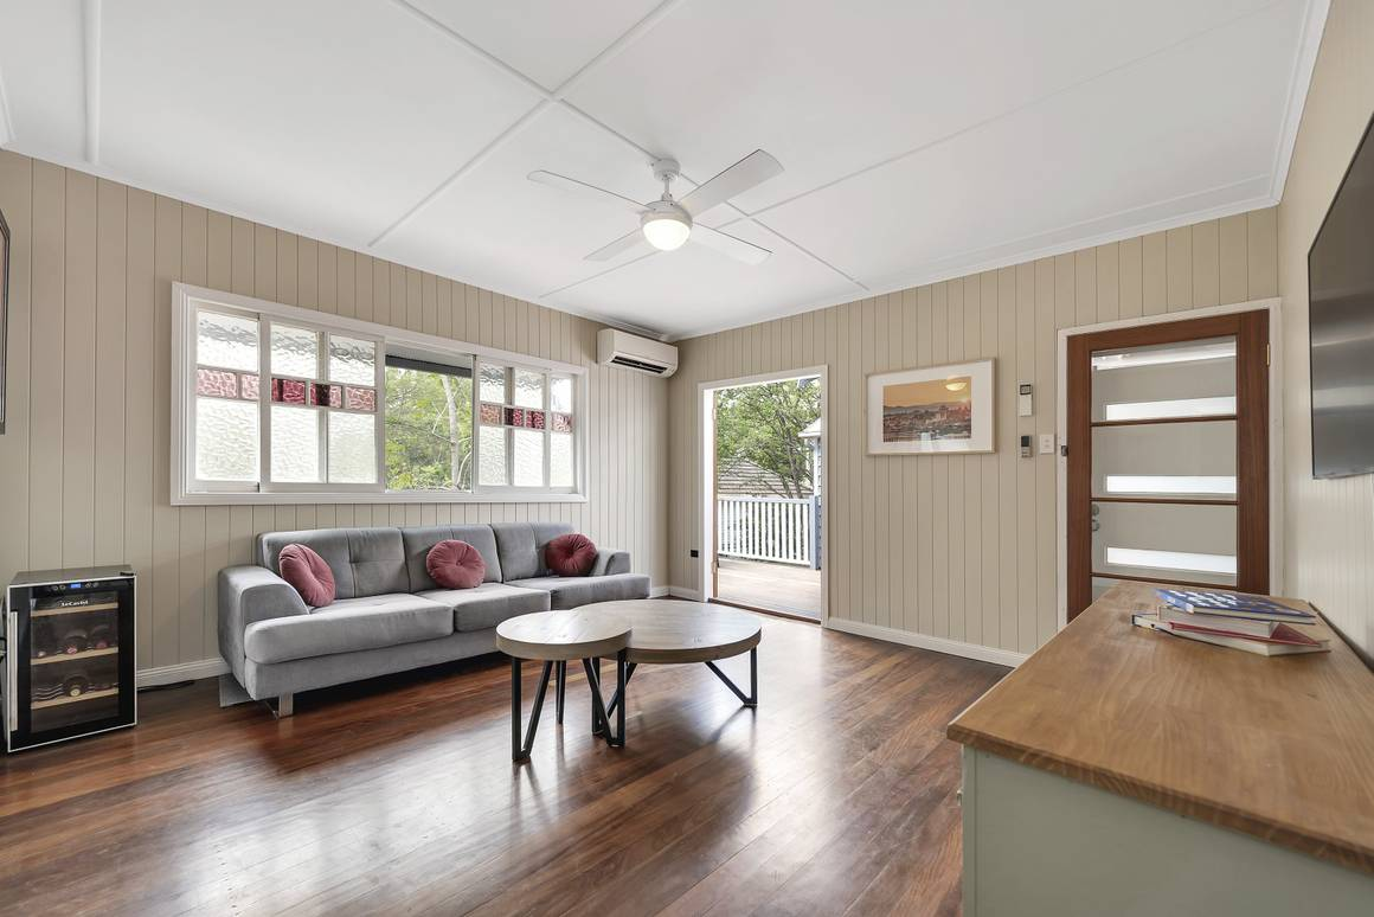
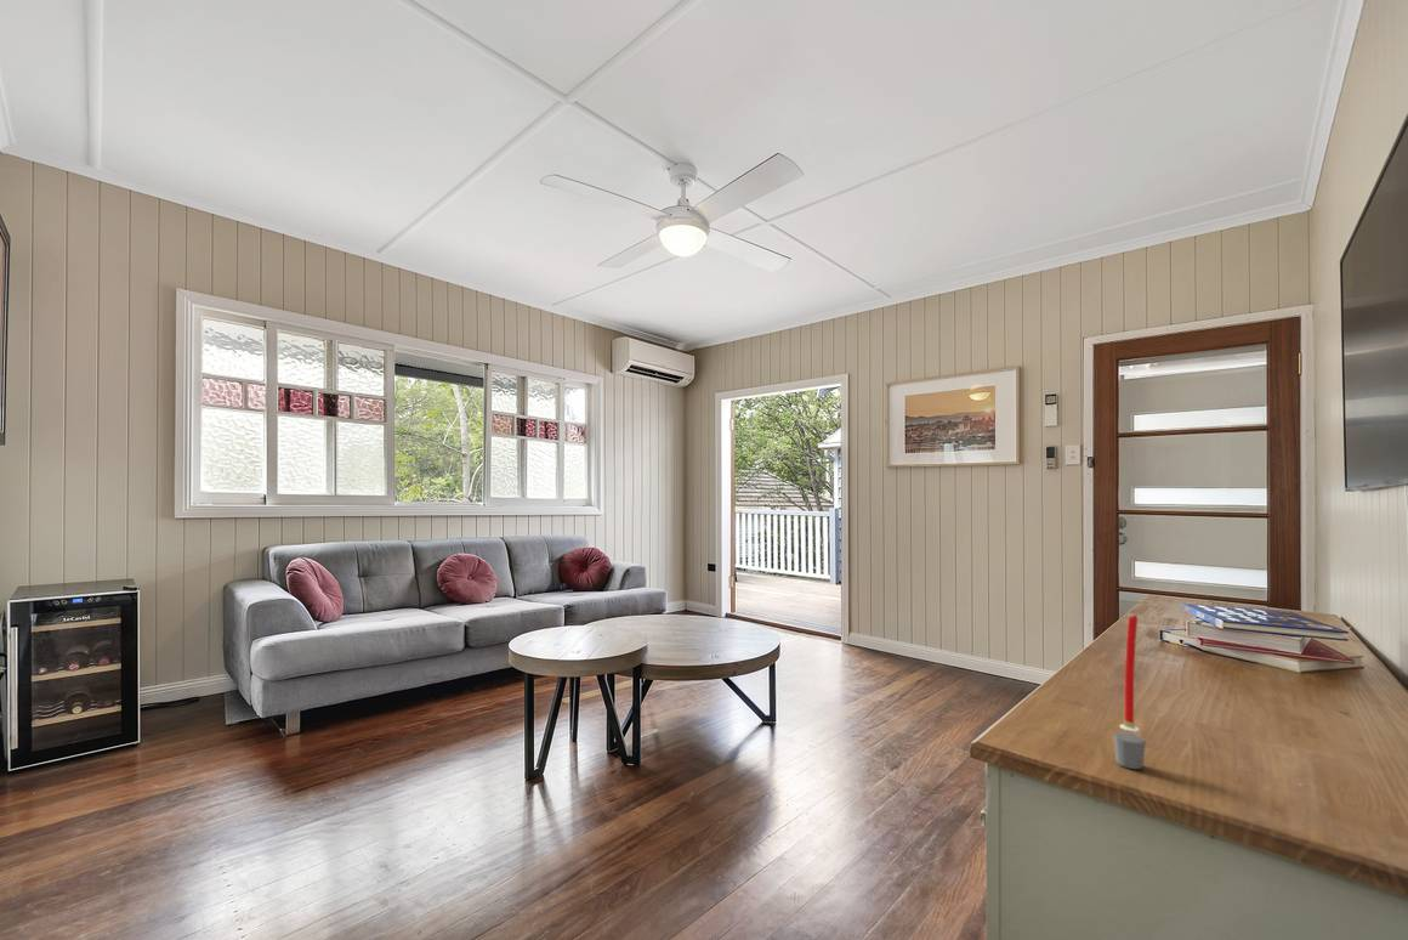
+ candle [1112,615,1147,770]
